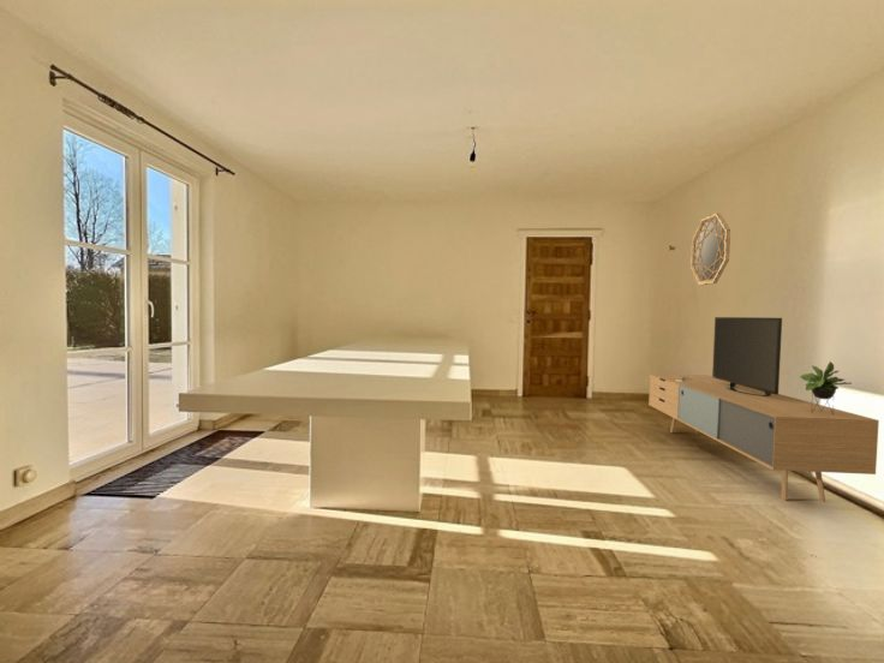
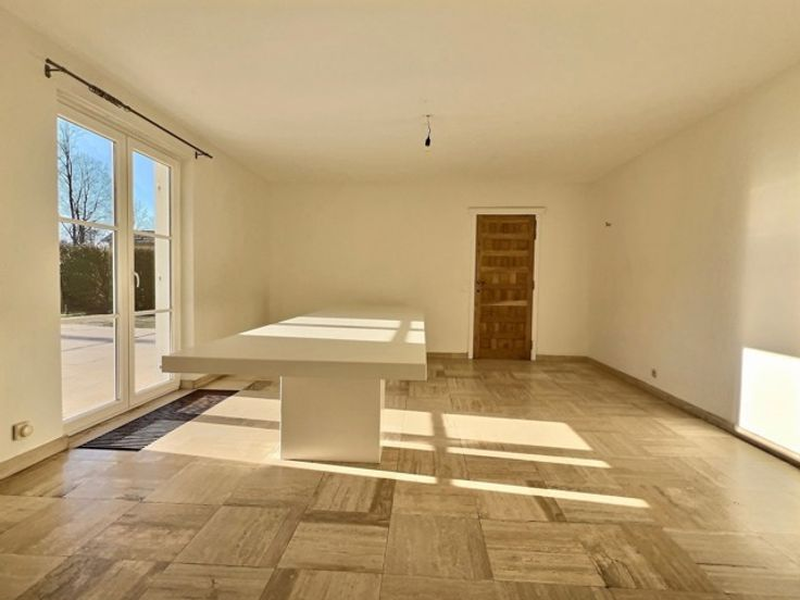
- home mirror [689,211,731,286]
- media console [647,316,880,503]
